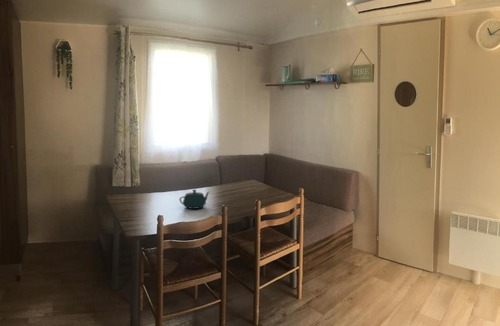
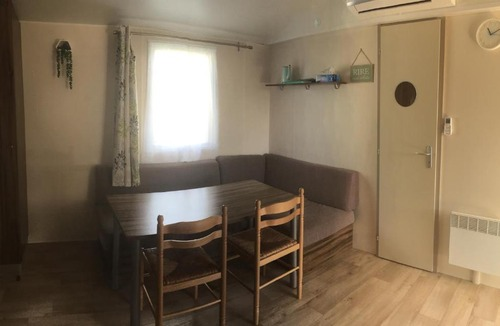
- teapot [178,189,210,210]
